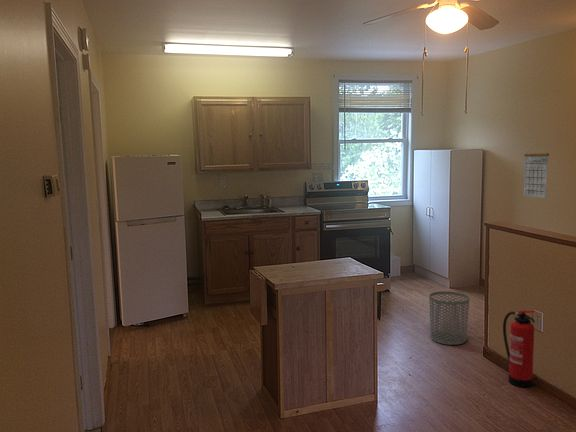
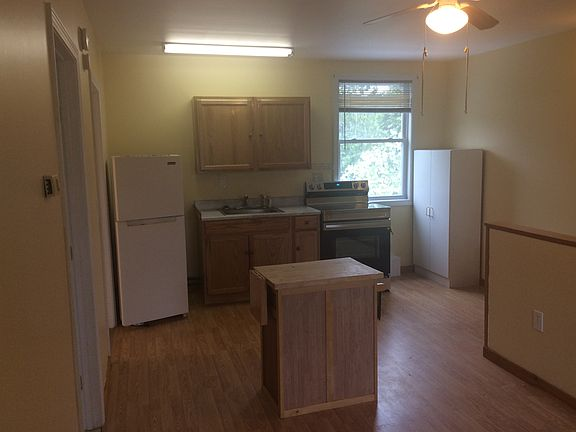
- fire extinguisher [502,310,536,388]
- waste bin [428,290,470,346]
- calendar [523,143,550,199]
